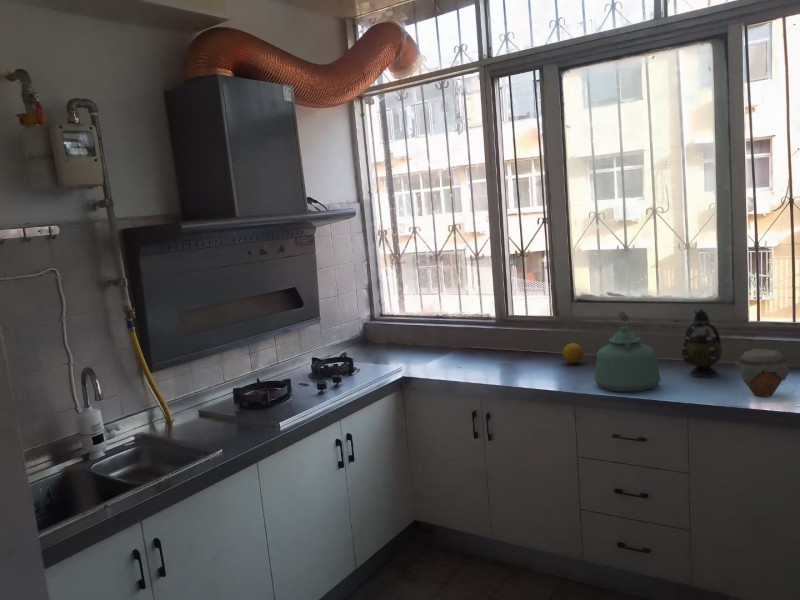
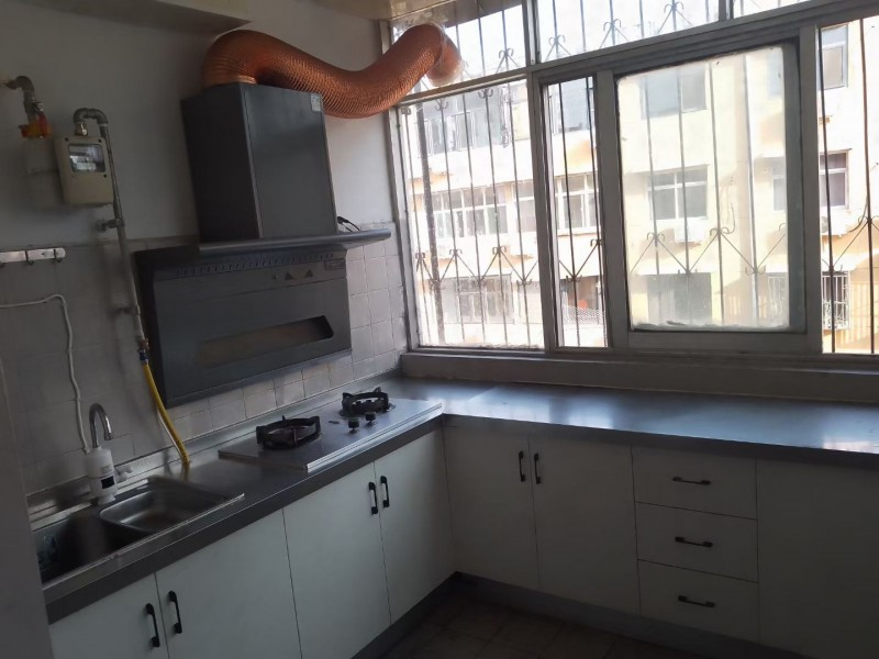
- fruit [562,342,584,364]
- teapot [681,308,723,379]
- jar [734,348,791,398]
- kettle [593,311,662,393]
